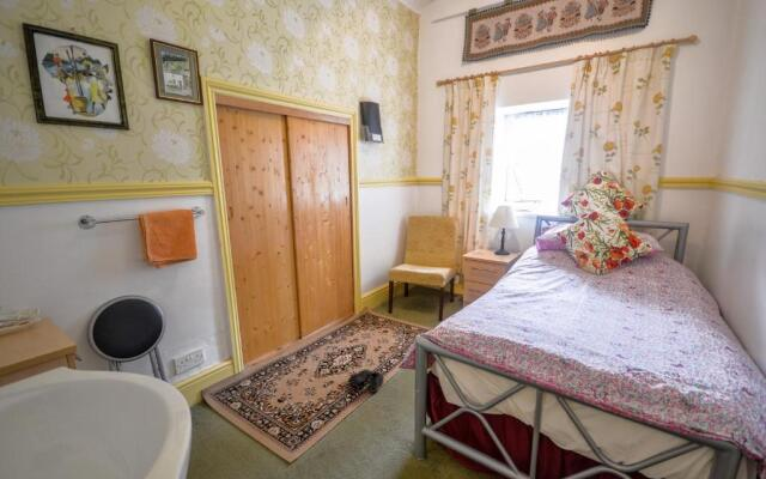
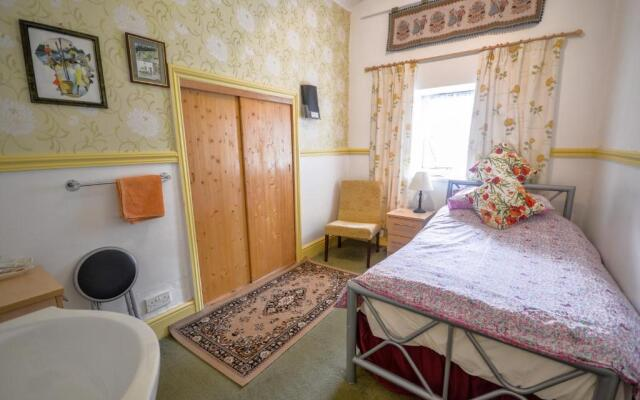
- boots [347,368,384,394]
